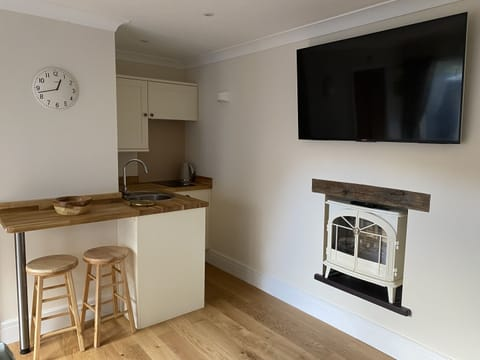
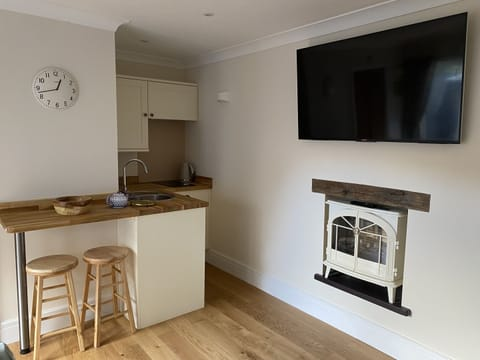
+ teapot [106,190,130,209]
